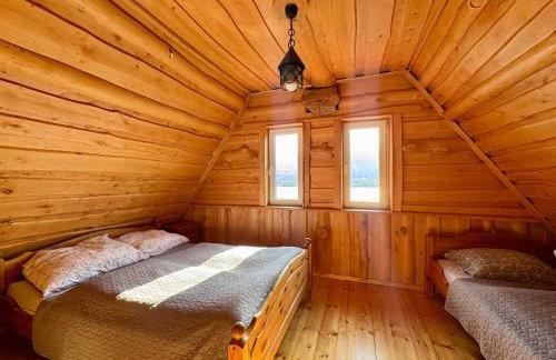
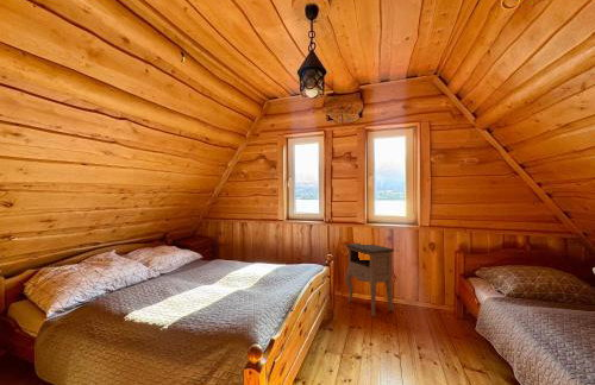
+ nightstand [344,242,395,317]
